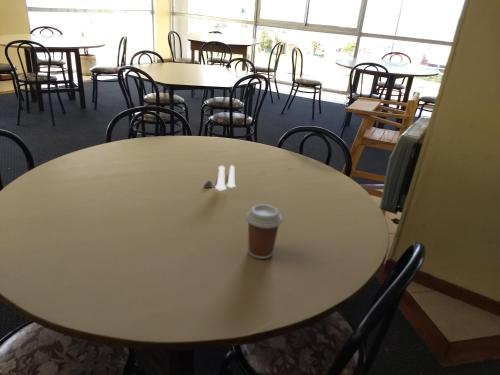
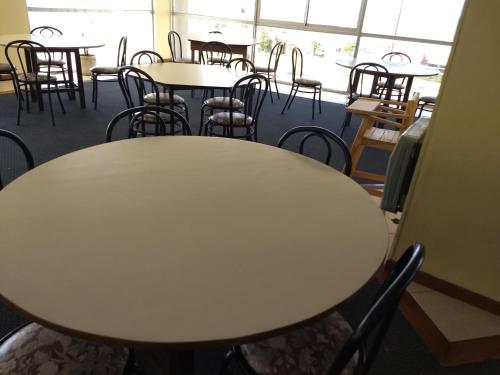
- coffee cup [245,203,283,260]
- salt and pepper shaker set [203,164,237,192]
